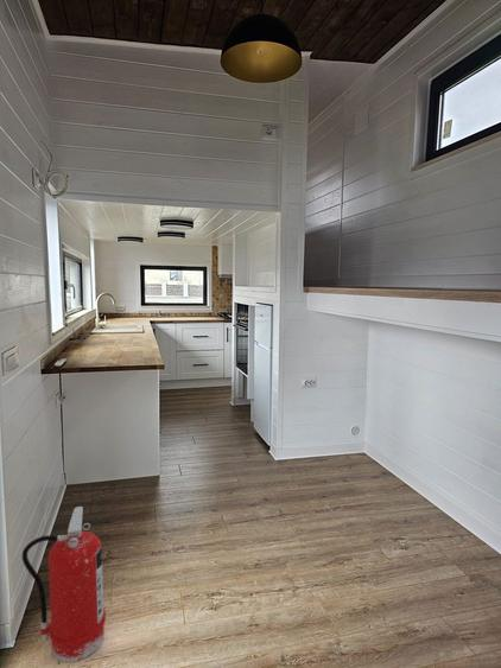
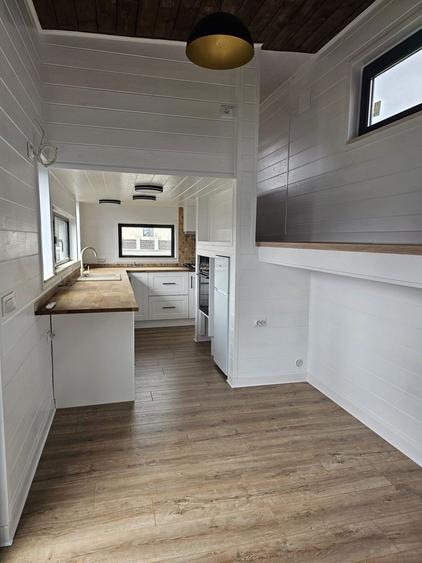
- fire extinguisher [21,505,107,663]
